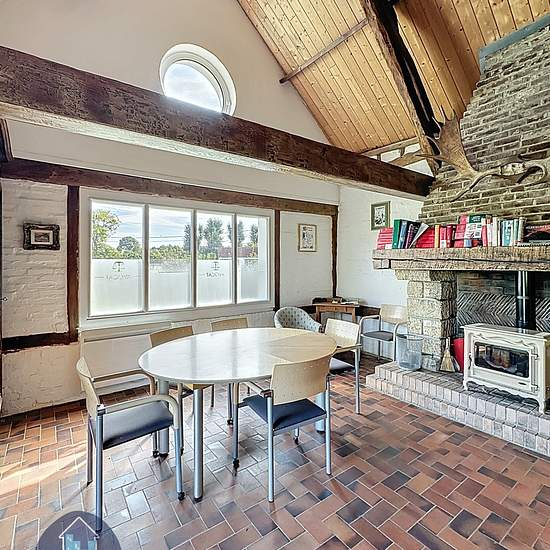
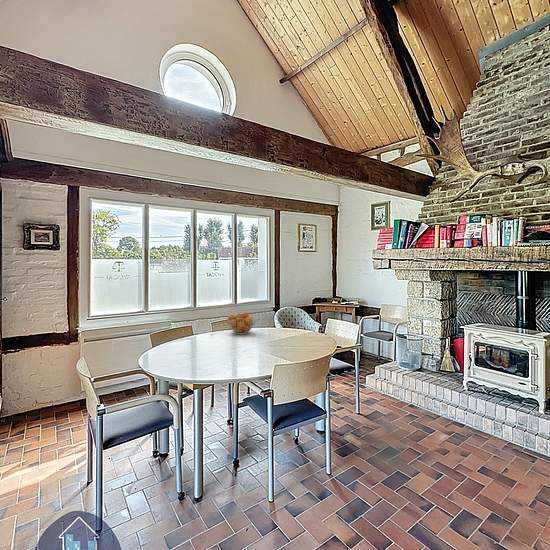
+ fruit basket [226,311,257,335]
